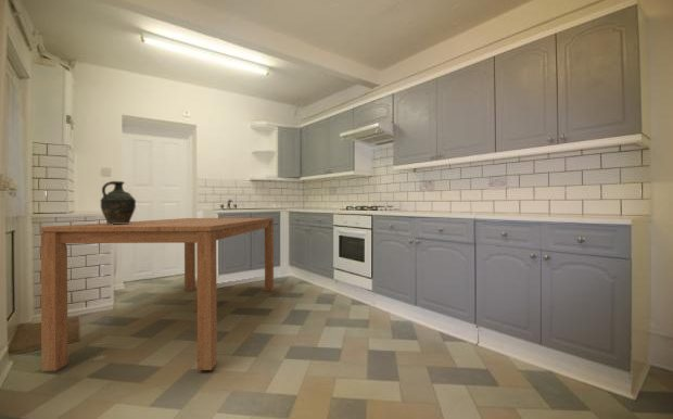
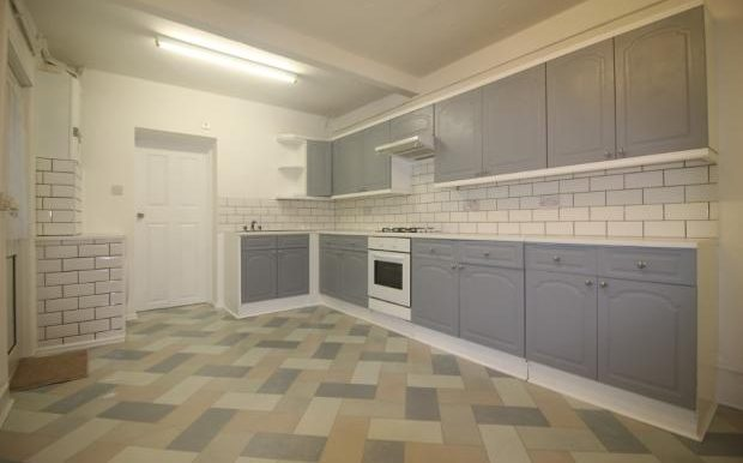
- ceramic jug [99,180,137,225]
- dining table [40,217,275,372]
